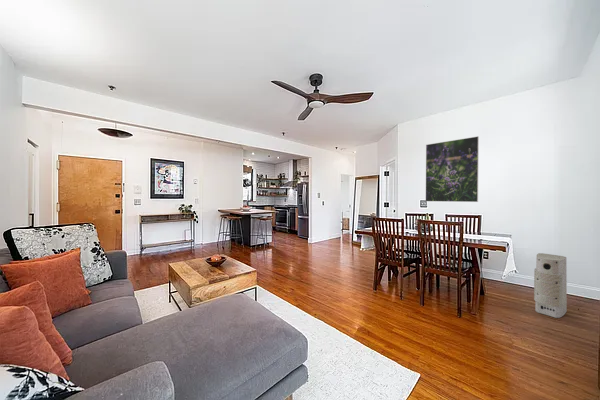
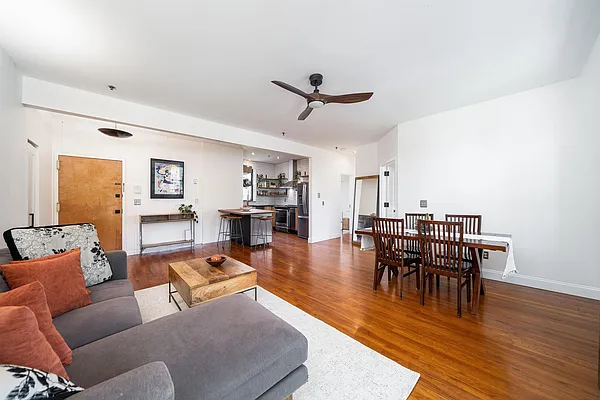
- air purifier [533,252,568,319]
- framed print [425,135,480,203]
